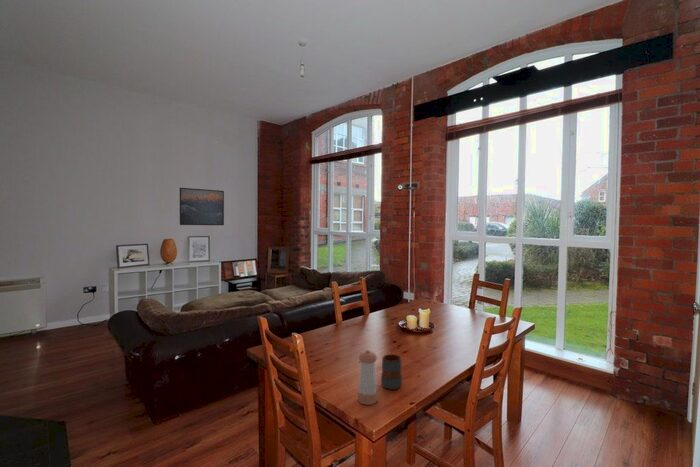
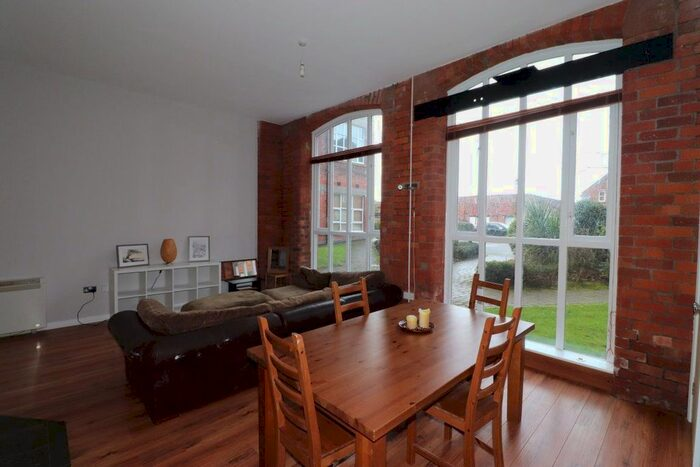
- pepper shaker [357,349,378,406]
- mug [380,353,403,391]
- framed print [179,187,225,226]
